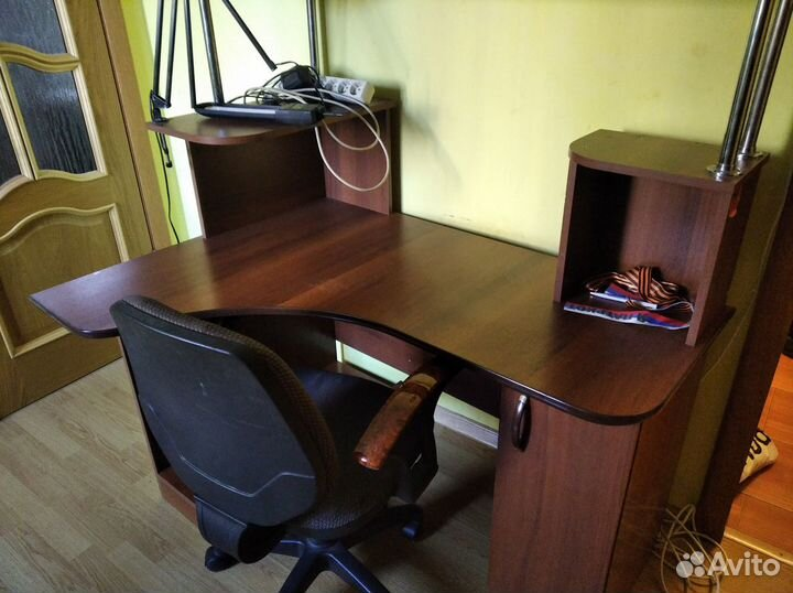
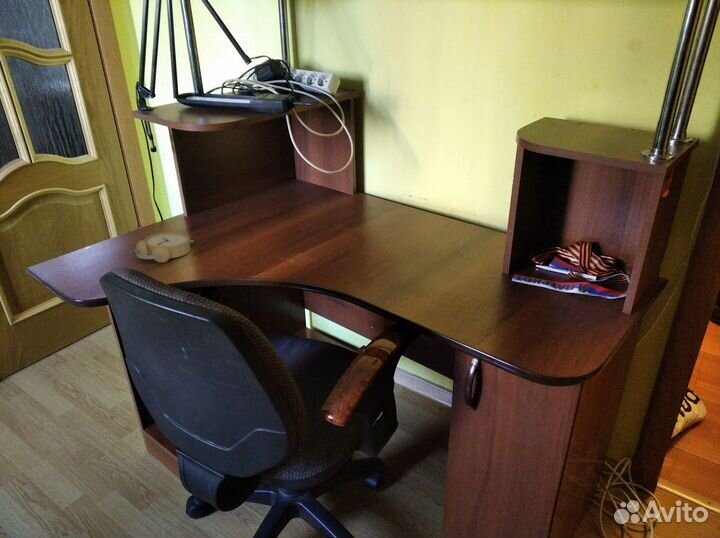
+ alarm clock [133,231,195,264]
